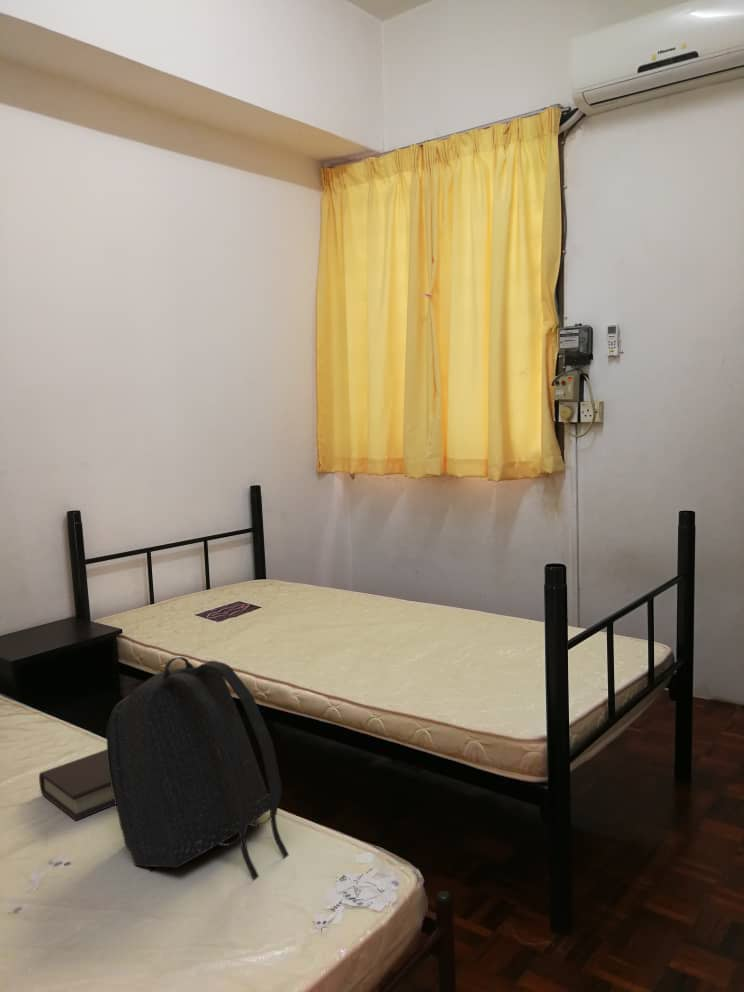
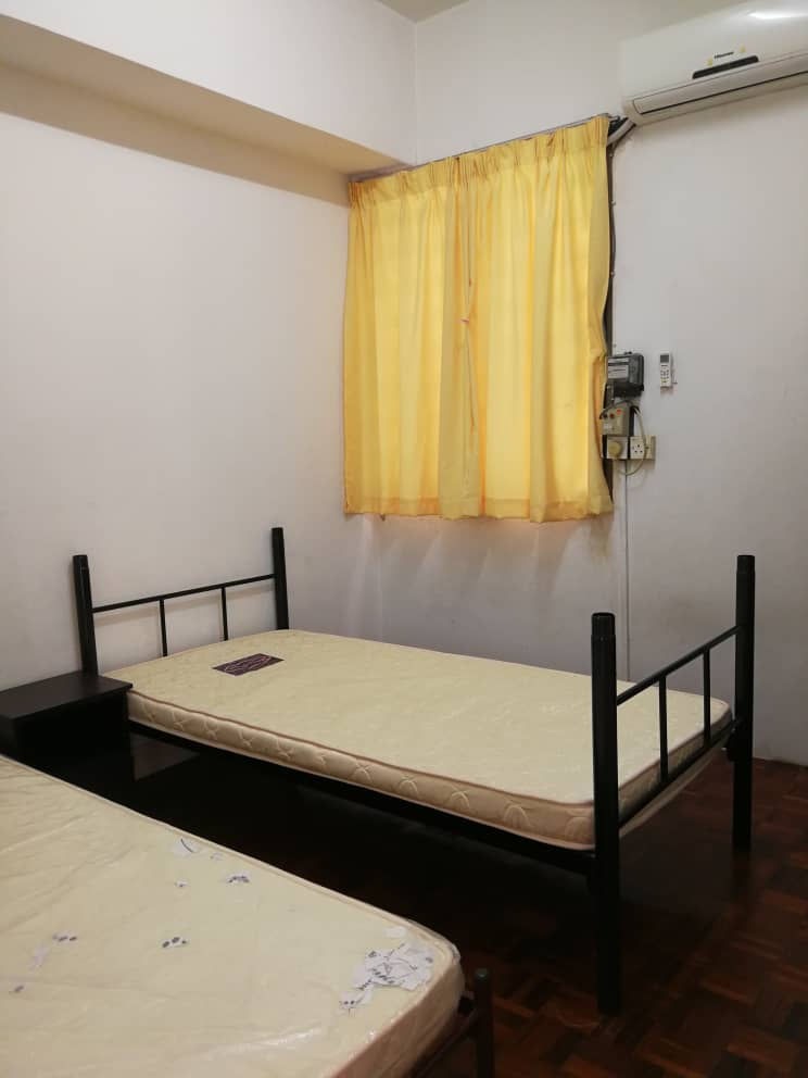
- backpack [105,656,290,881]
- book [38,748,116,822]
